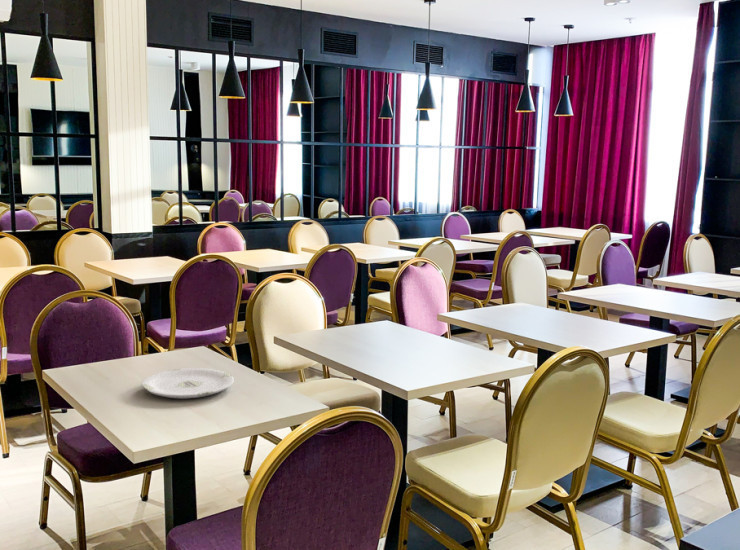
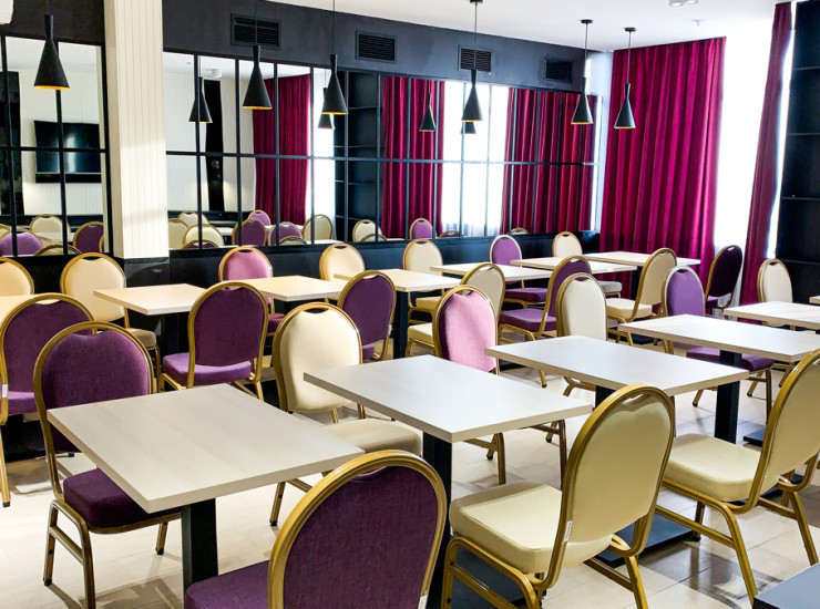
- plate [141,367,235,400]
